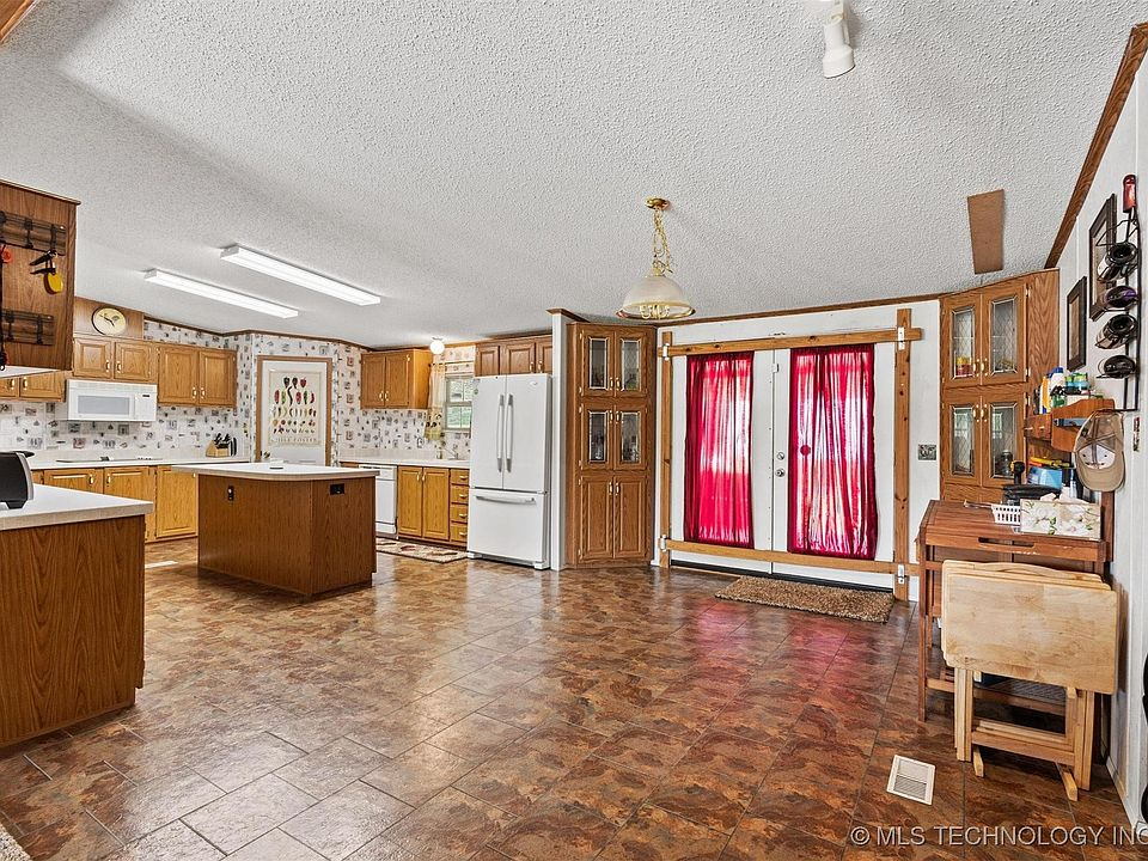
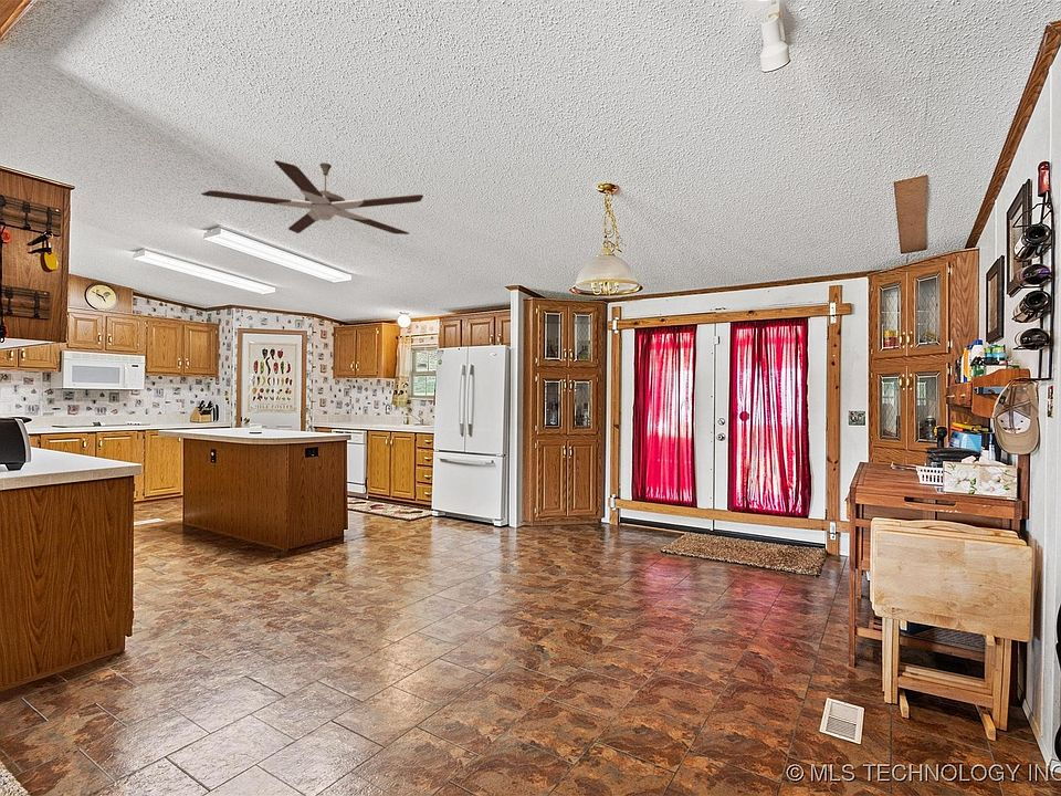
+ ceiling fan [200,159,424,235]
